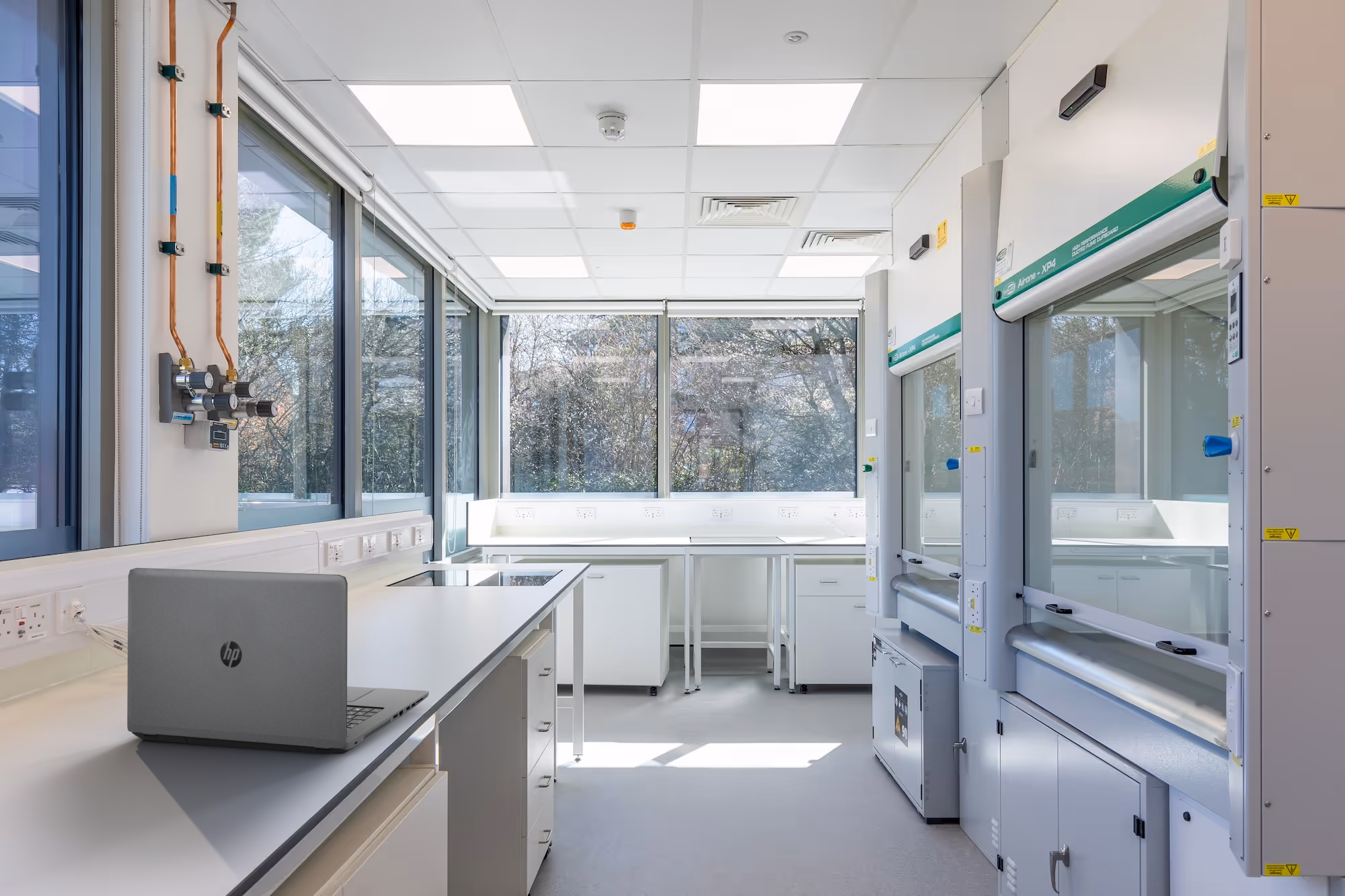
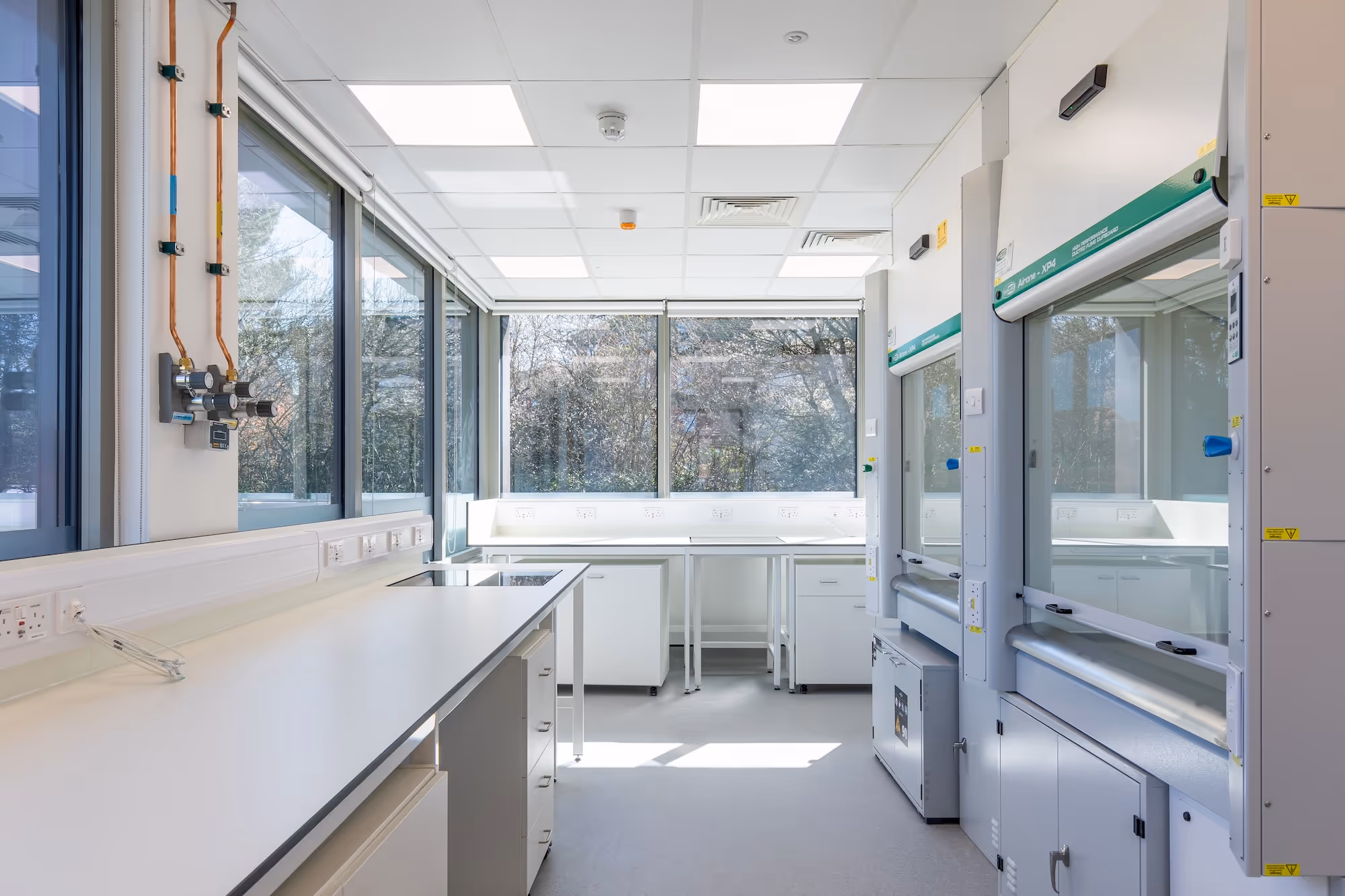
- laptop [126,567,430,755]
